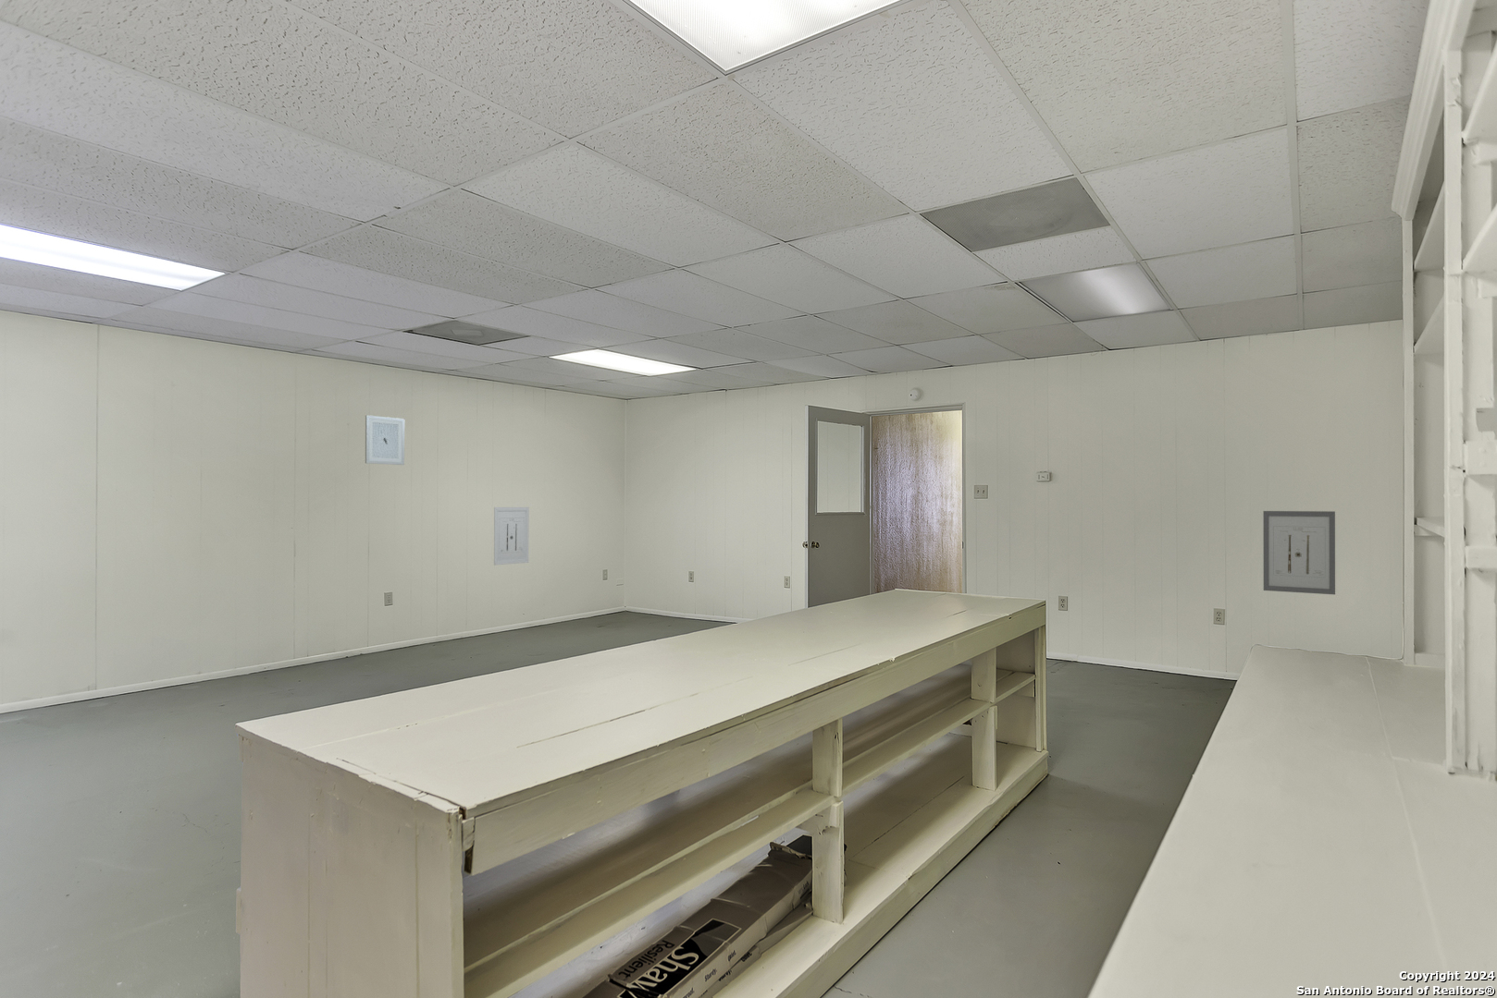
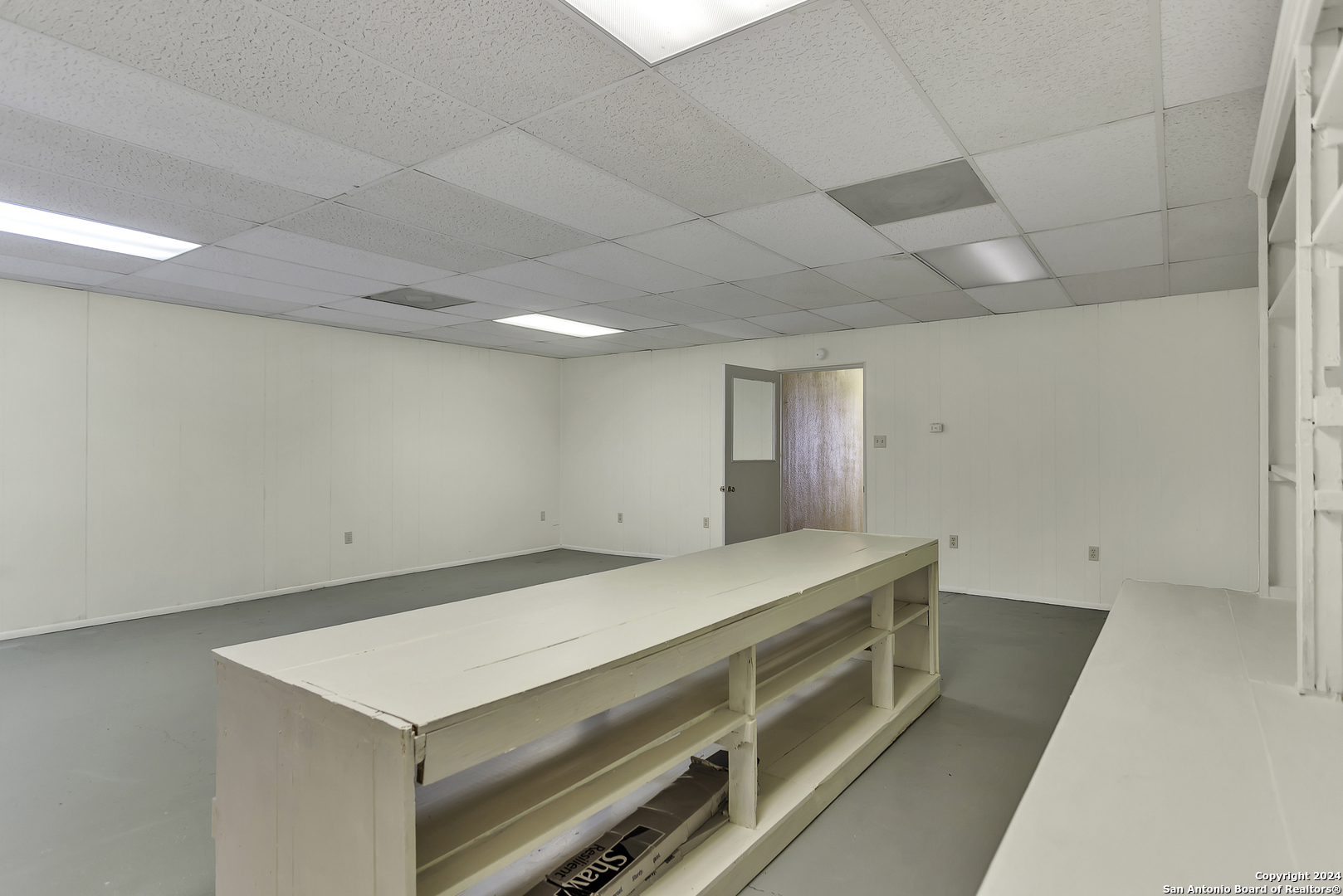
- wall art [493,507,531,566]
- wall art [364,414,406,466]
- wall art [1262,510,1336,595]
